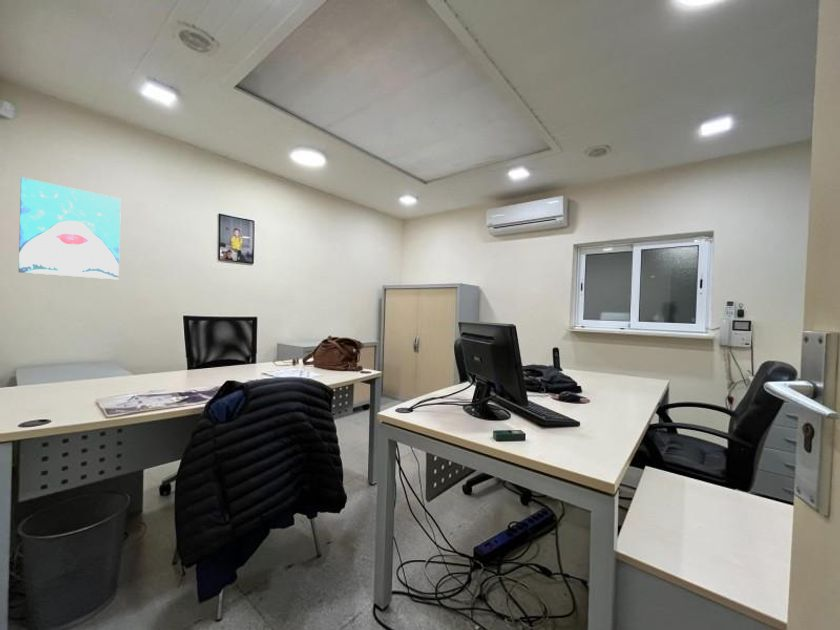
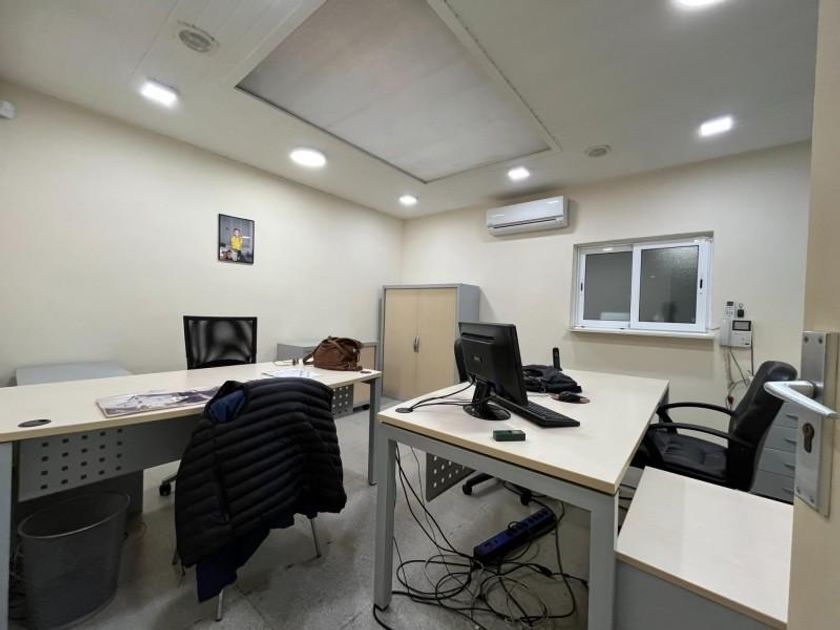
- wall art [18,176,122,281]
